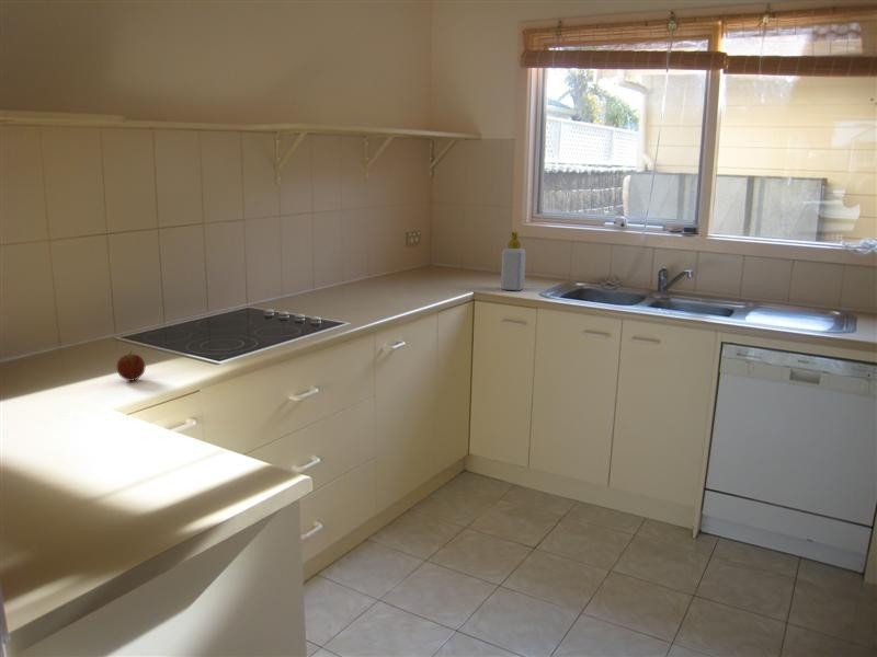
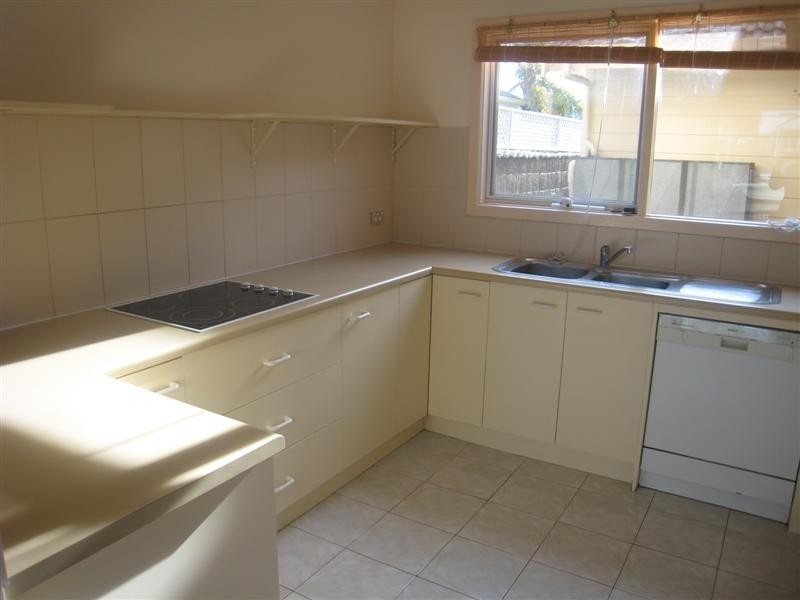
- fruit [115,349,146,382]
- soap bottle [500,231,527,291]
